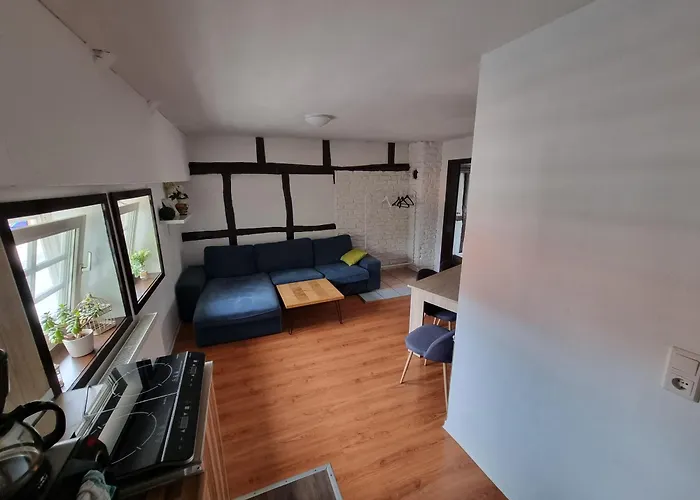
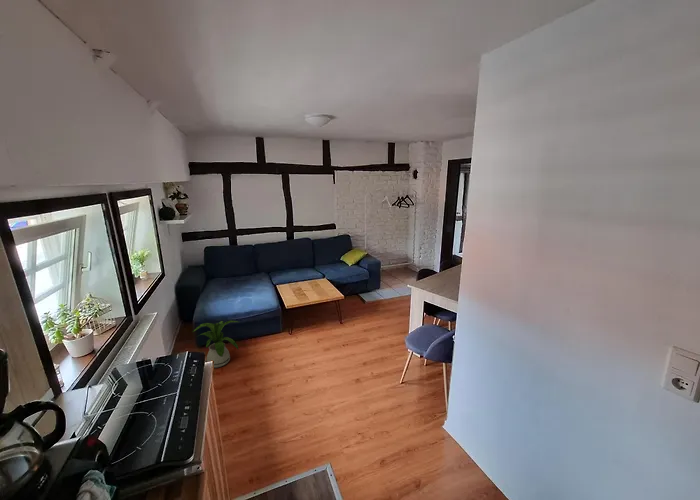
+ house plant [192,320,239,368]
